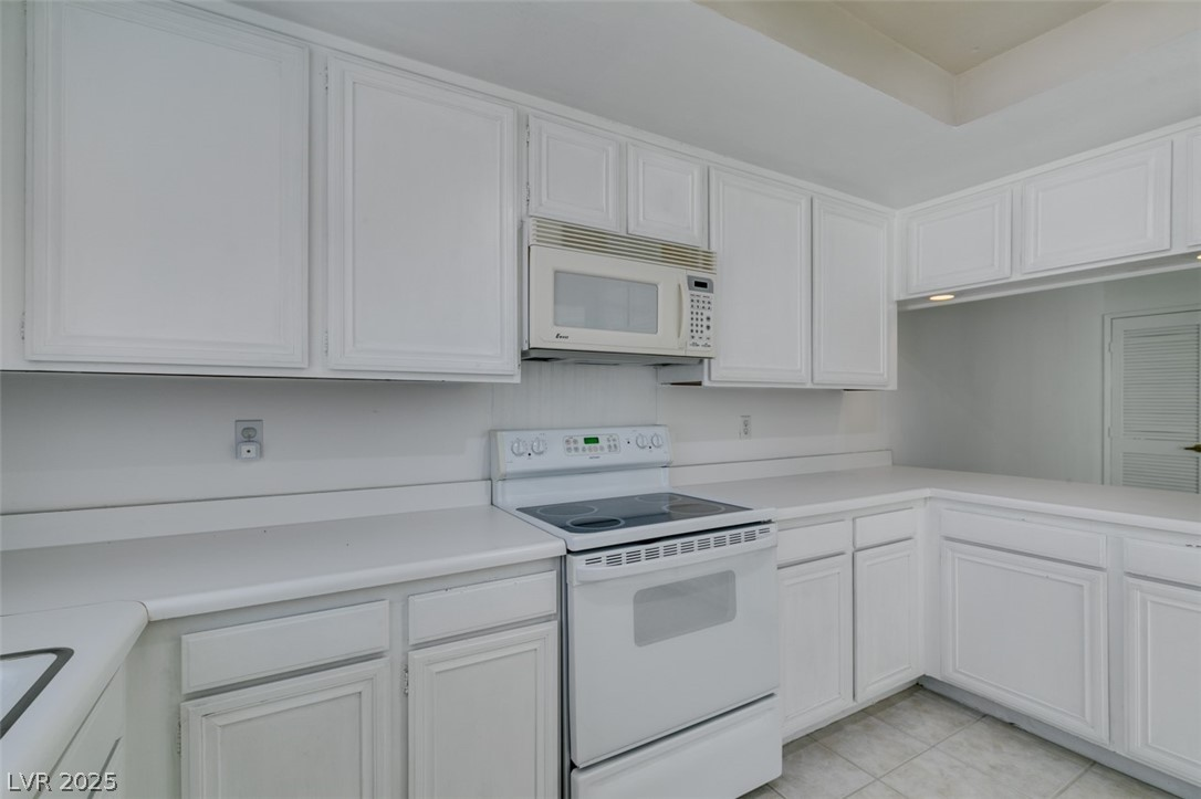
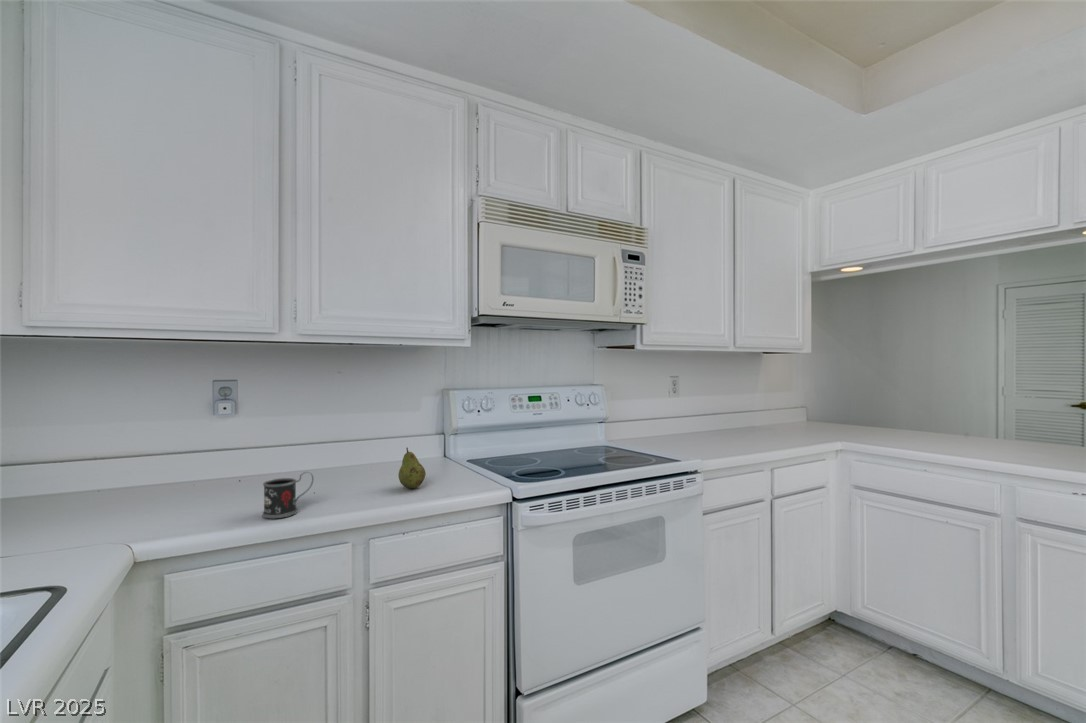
+ fruit [397,446,427,489]
+ mug [261,471,314,519]
